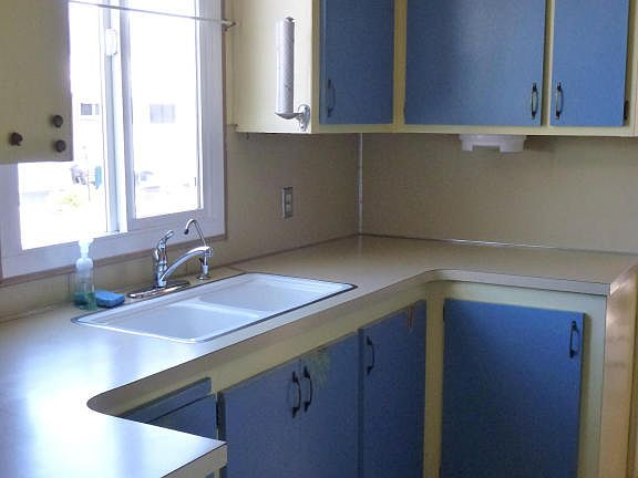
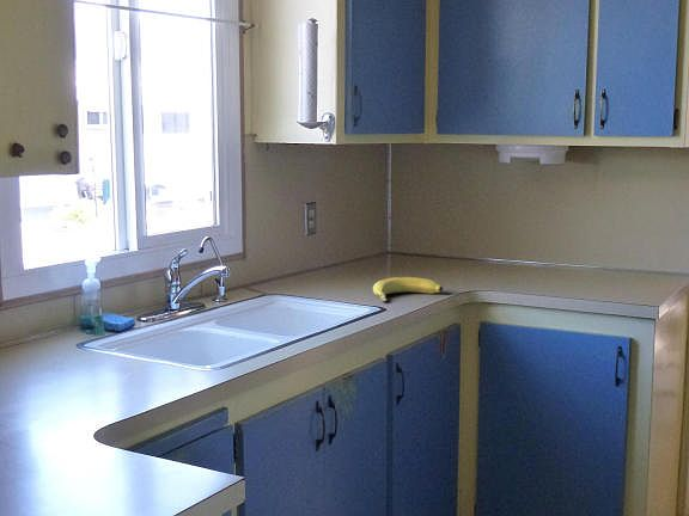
+ banana [372,276,444,303]
